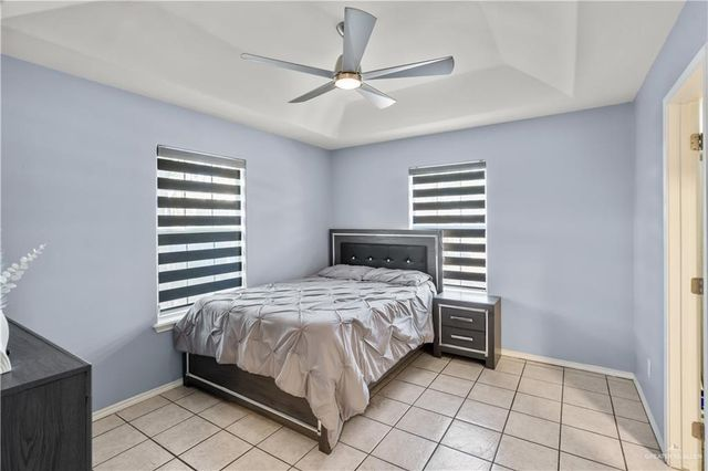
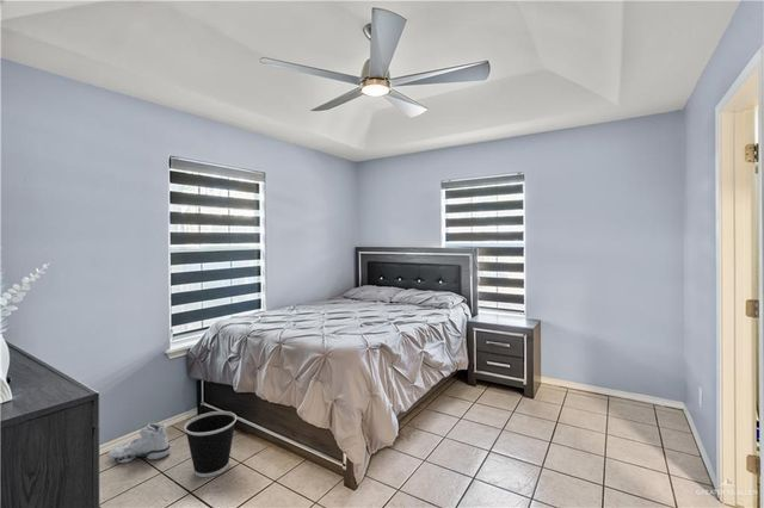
+ sneaker [107,420,172,464]
+ wastebasket [183,410,238,478]
